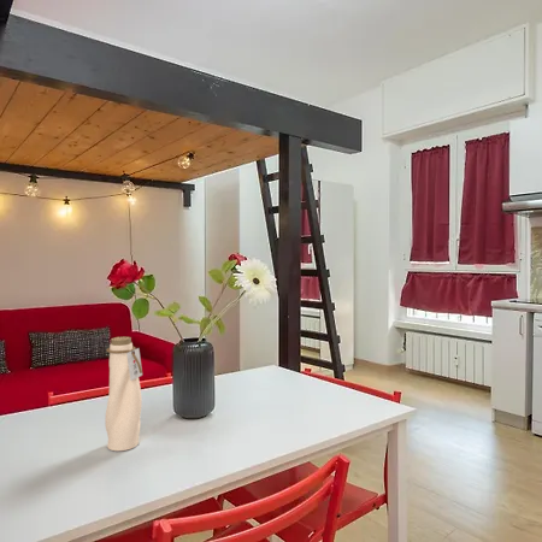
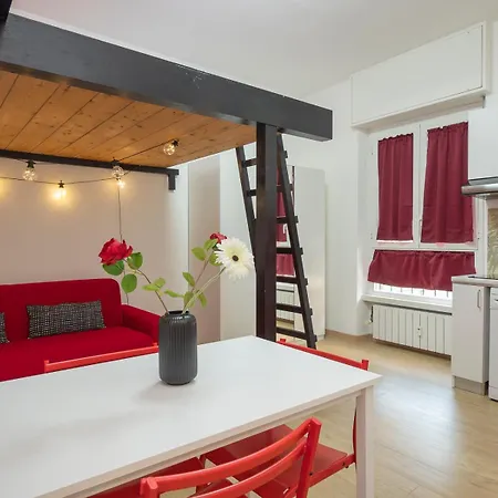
- water bottle [104,336,143,453]
